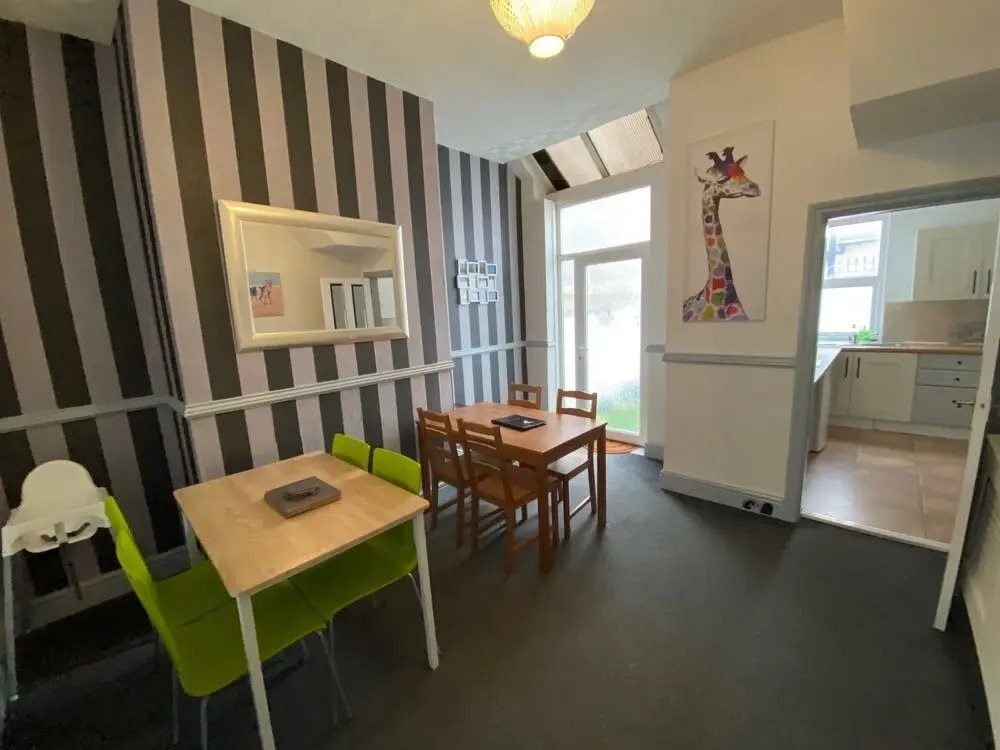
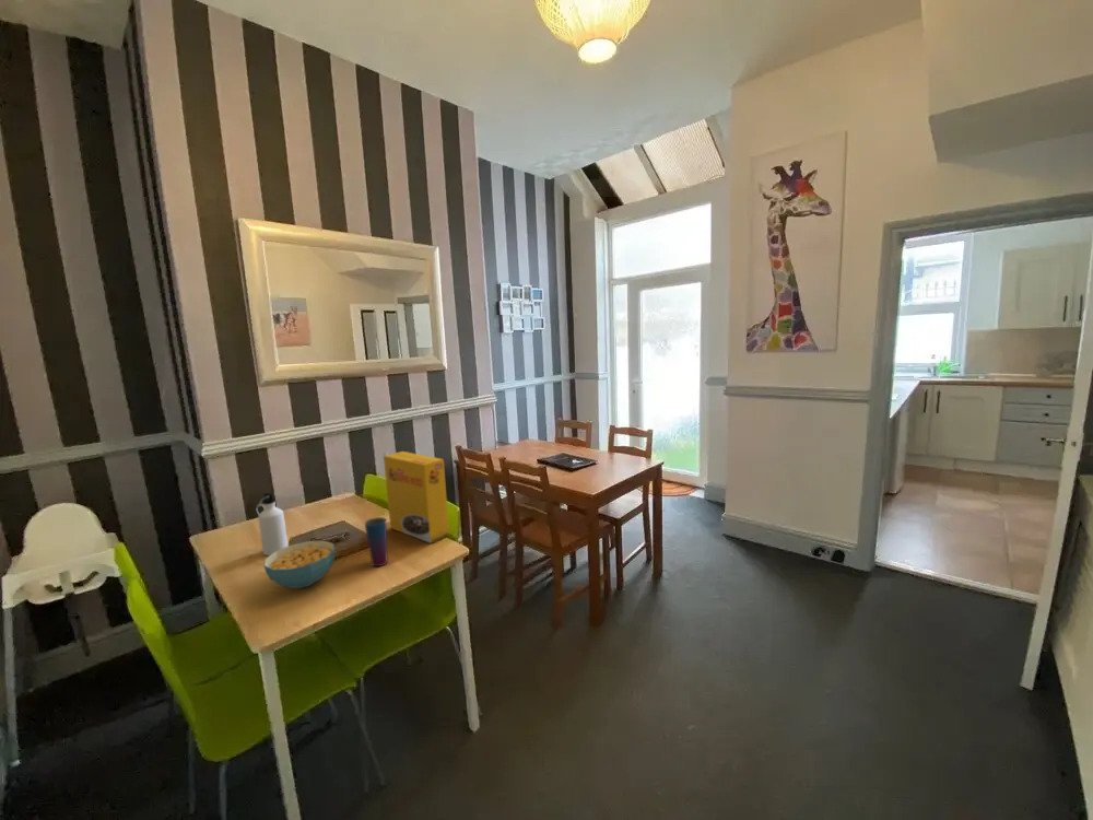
+ water bottle [256,492,289,557]
+ cereal box [383,450,450,544]
+ cereal bowl [262,540,336,589]
+ cup [364,516,389,567]
